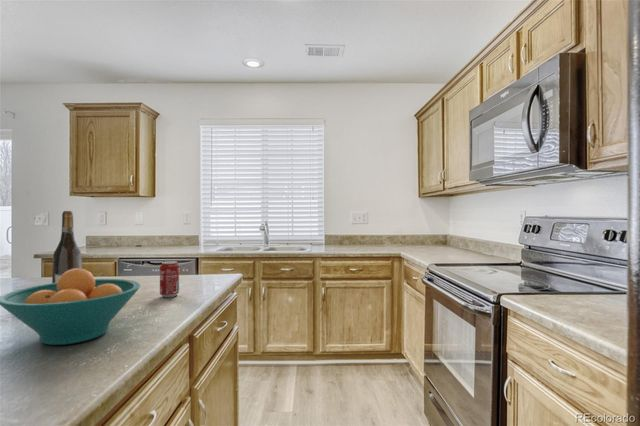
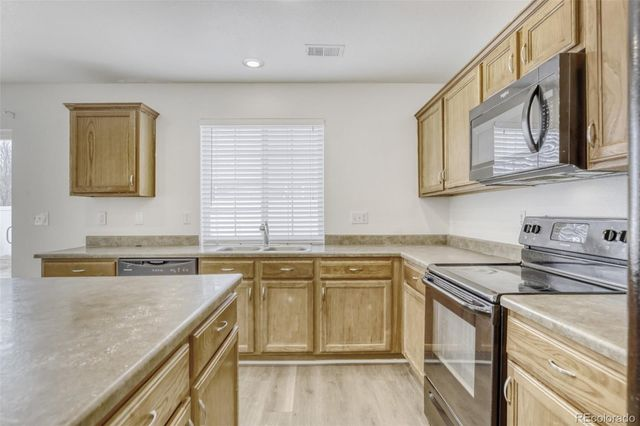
- fruit bowl [0,268,141,346]
- beverage can [159,260,180,298]
- wine bottle [51,210,83,283]
